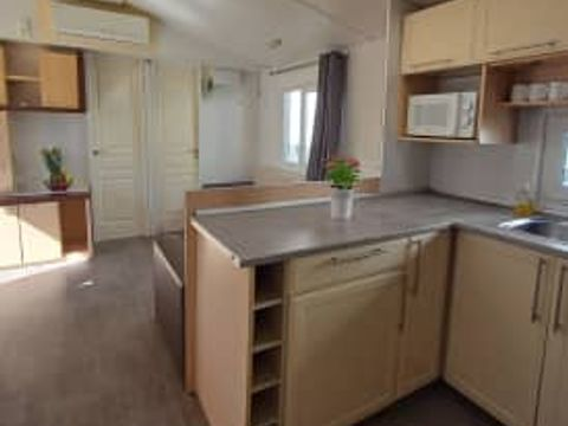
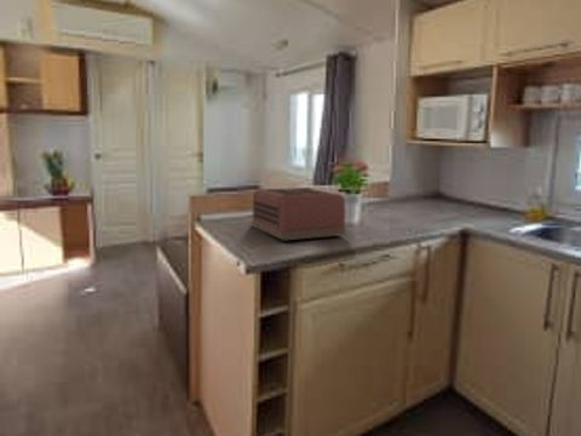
+ toaster [249,187,347,242]
